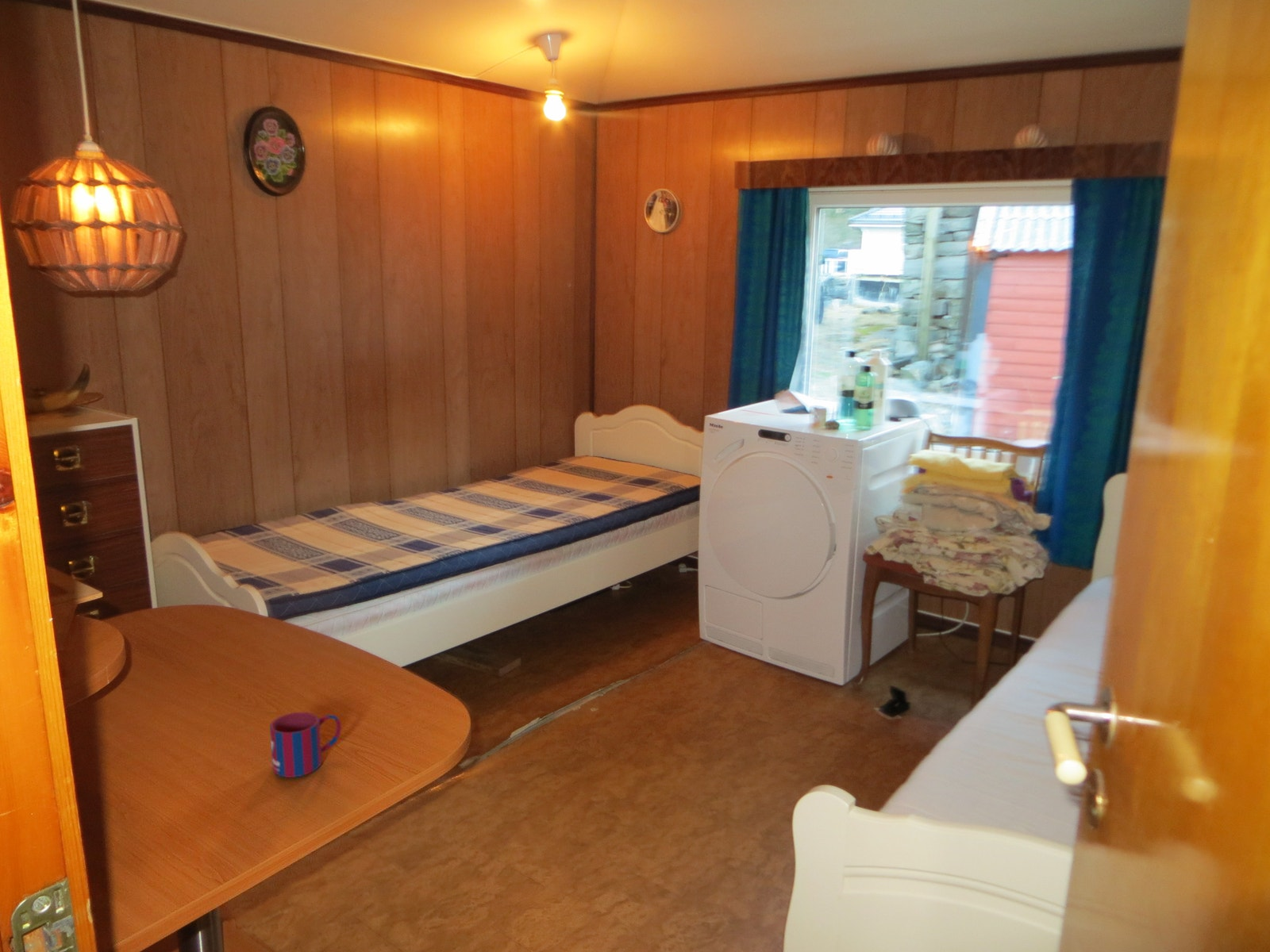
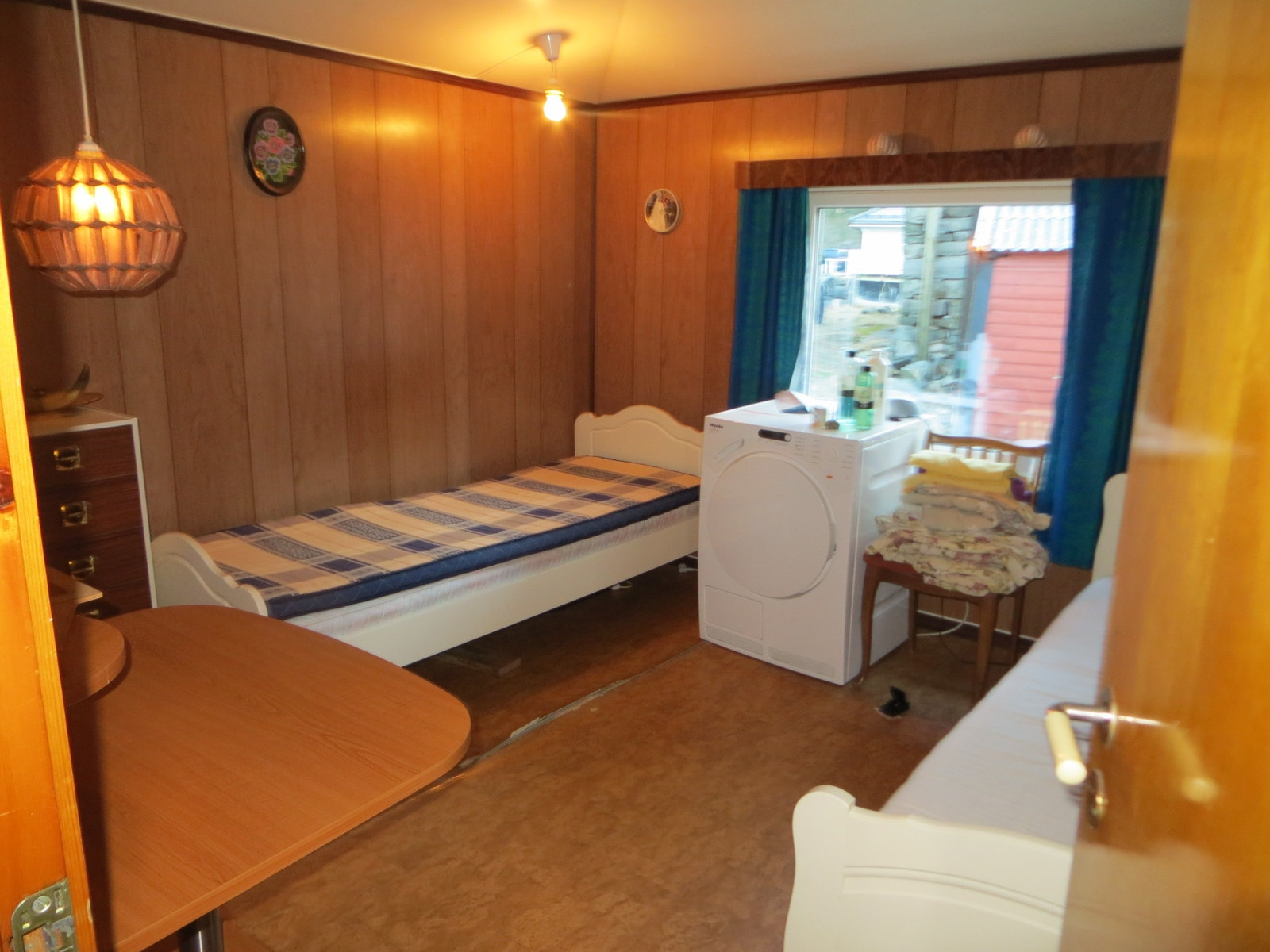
- mug [269,712,342,778]
